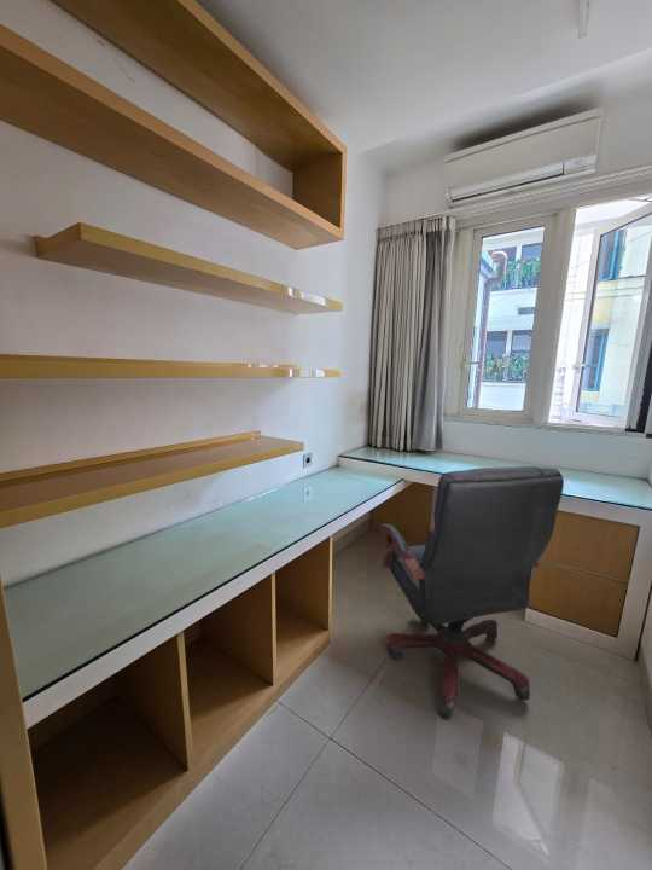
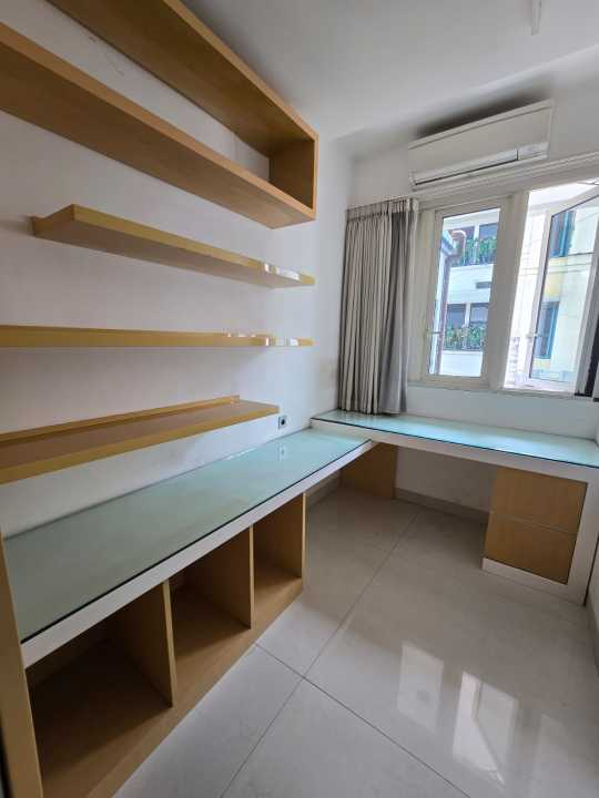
- office chair [379,465,565,720]
